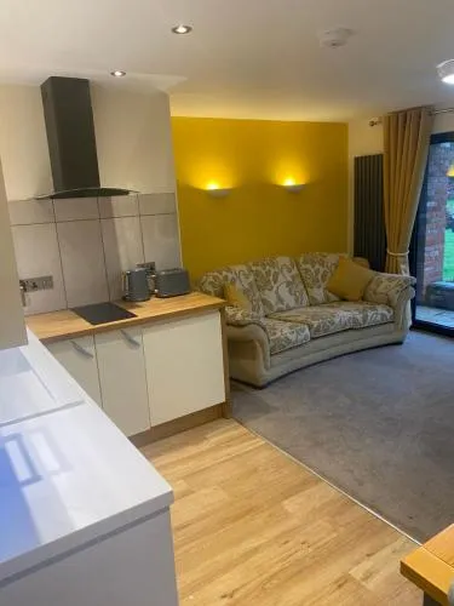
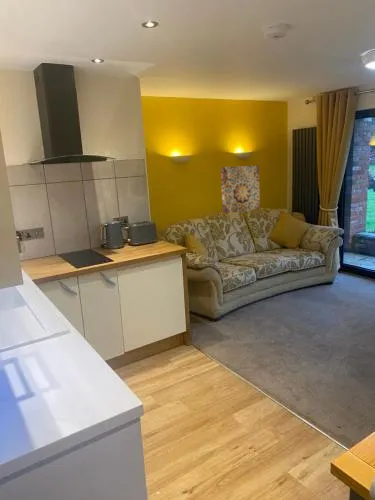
+ wall art [220,165,261,214]
